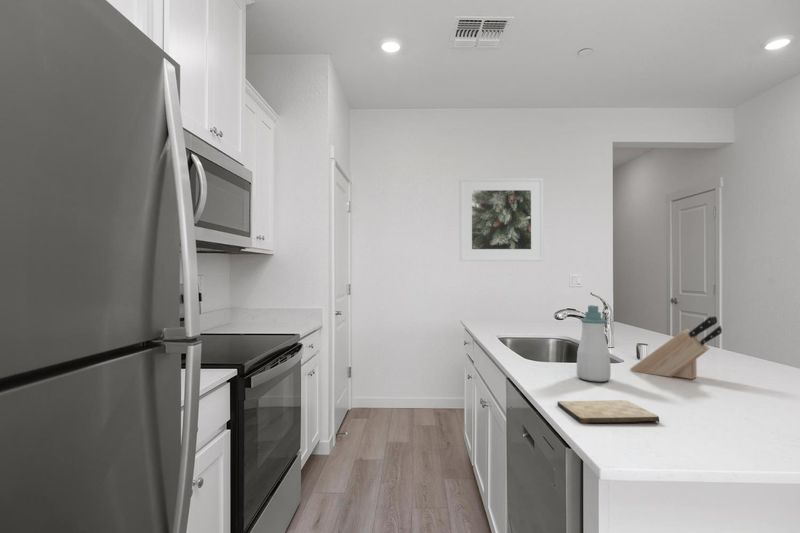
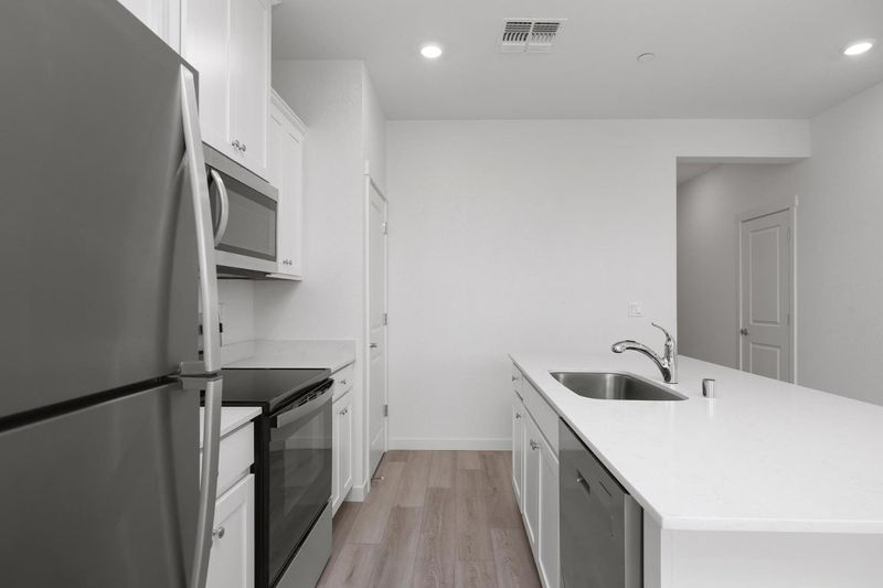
- cutting board [556,399,660,424]
- soap bottle [576,304,612,383]
- knife block [629,315,723,380]
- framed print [459,177,544,262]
